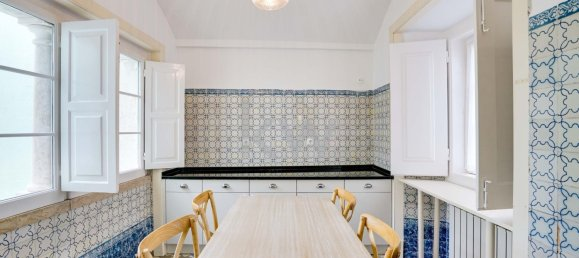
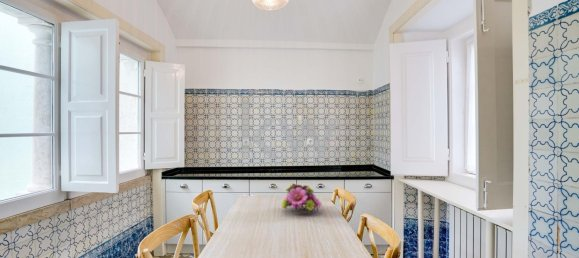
+ flower bouquet [280,183,323,212]
